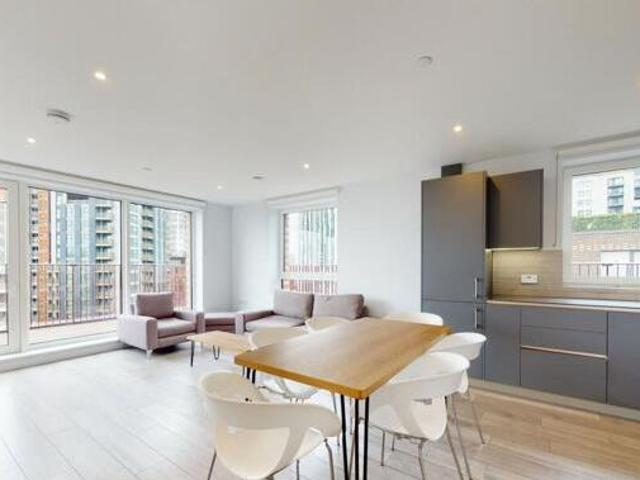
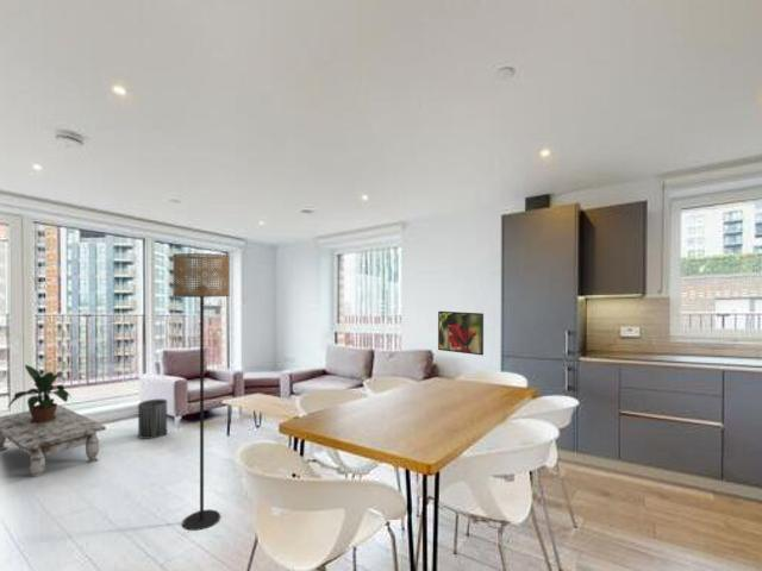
+ potted plant [6,364,73,423]
+ coffee table [0,403,107,478]
+ trash can [137,397,168,440]
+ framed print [437,310,485,357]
+ floor lamp [171,252,231,532]
